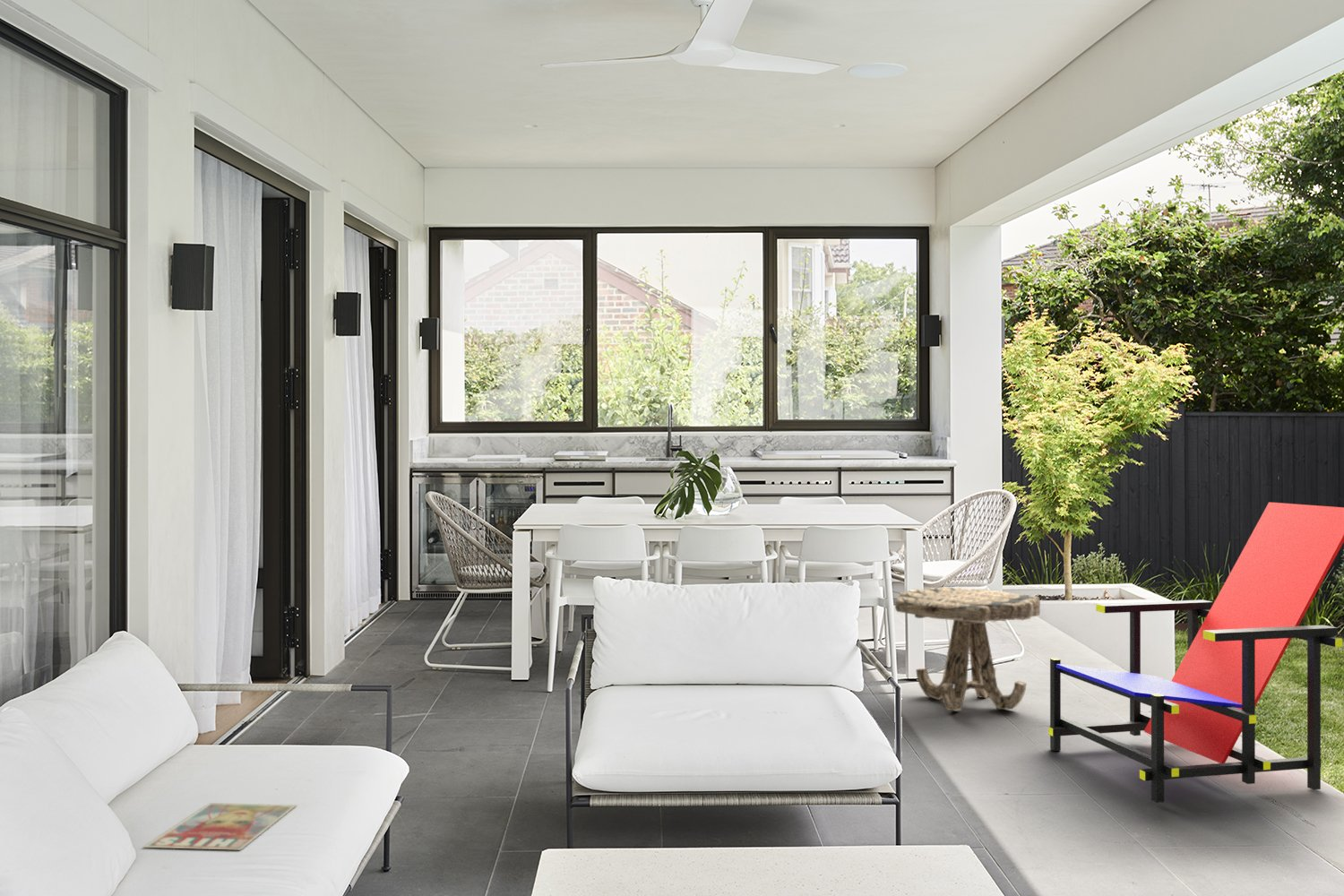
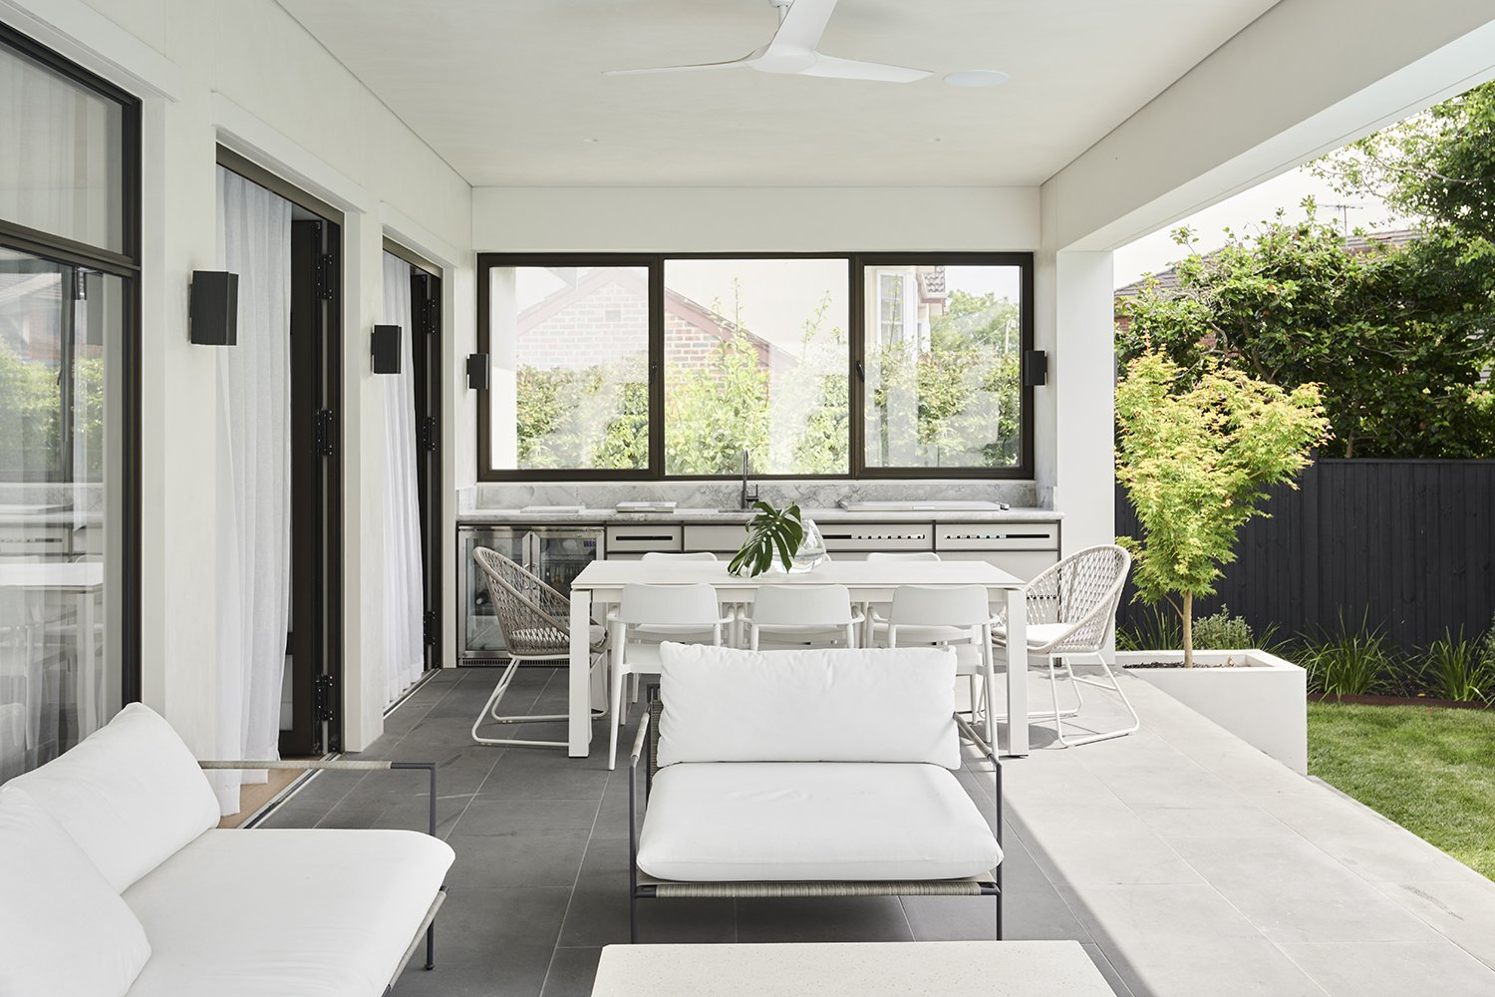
- magazine [142,802,298,851]
- lounge chair [1047,502,1344,804]
- side table [894,586,1041,711]
